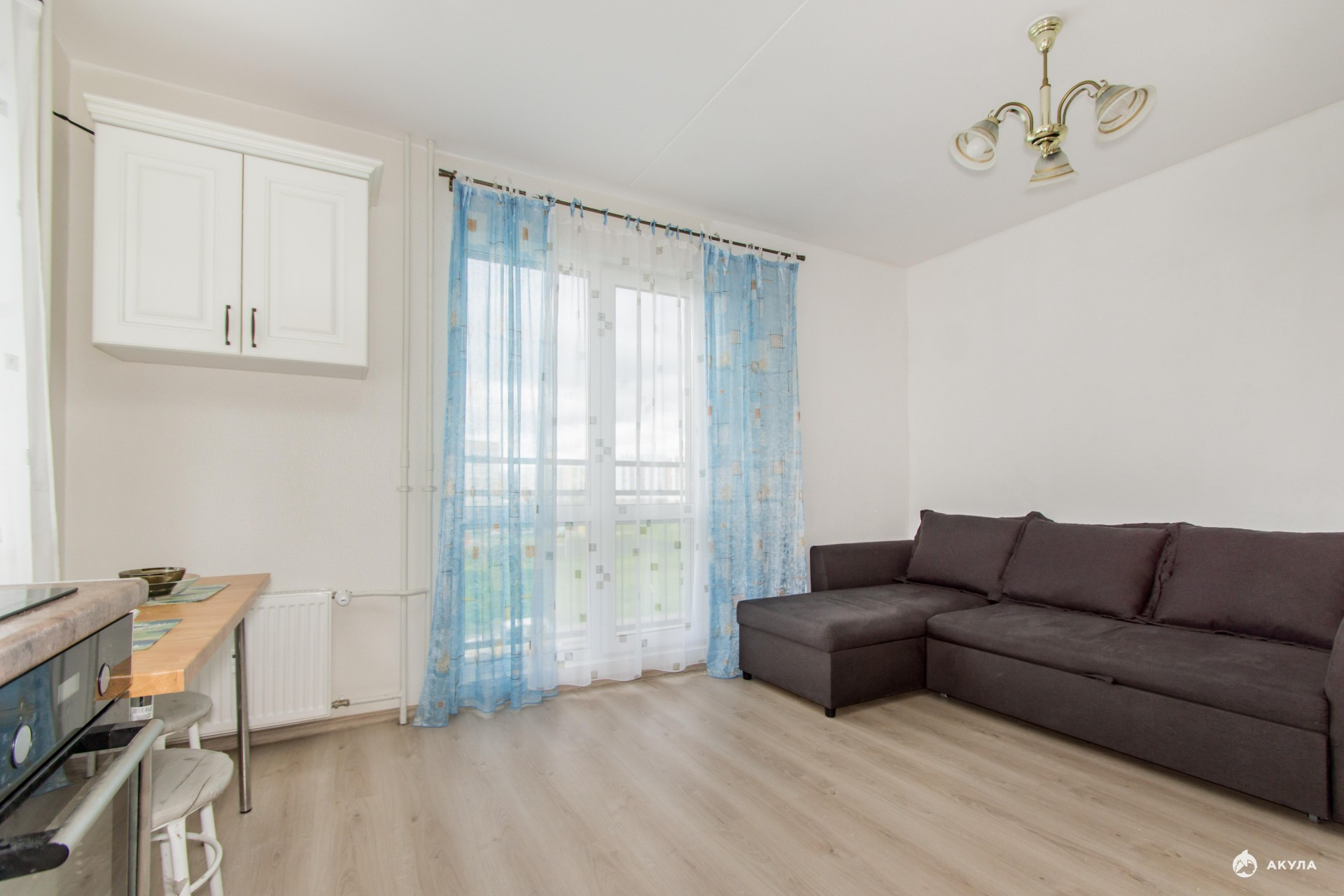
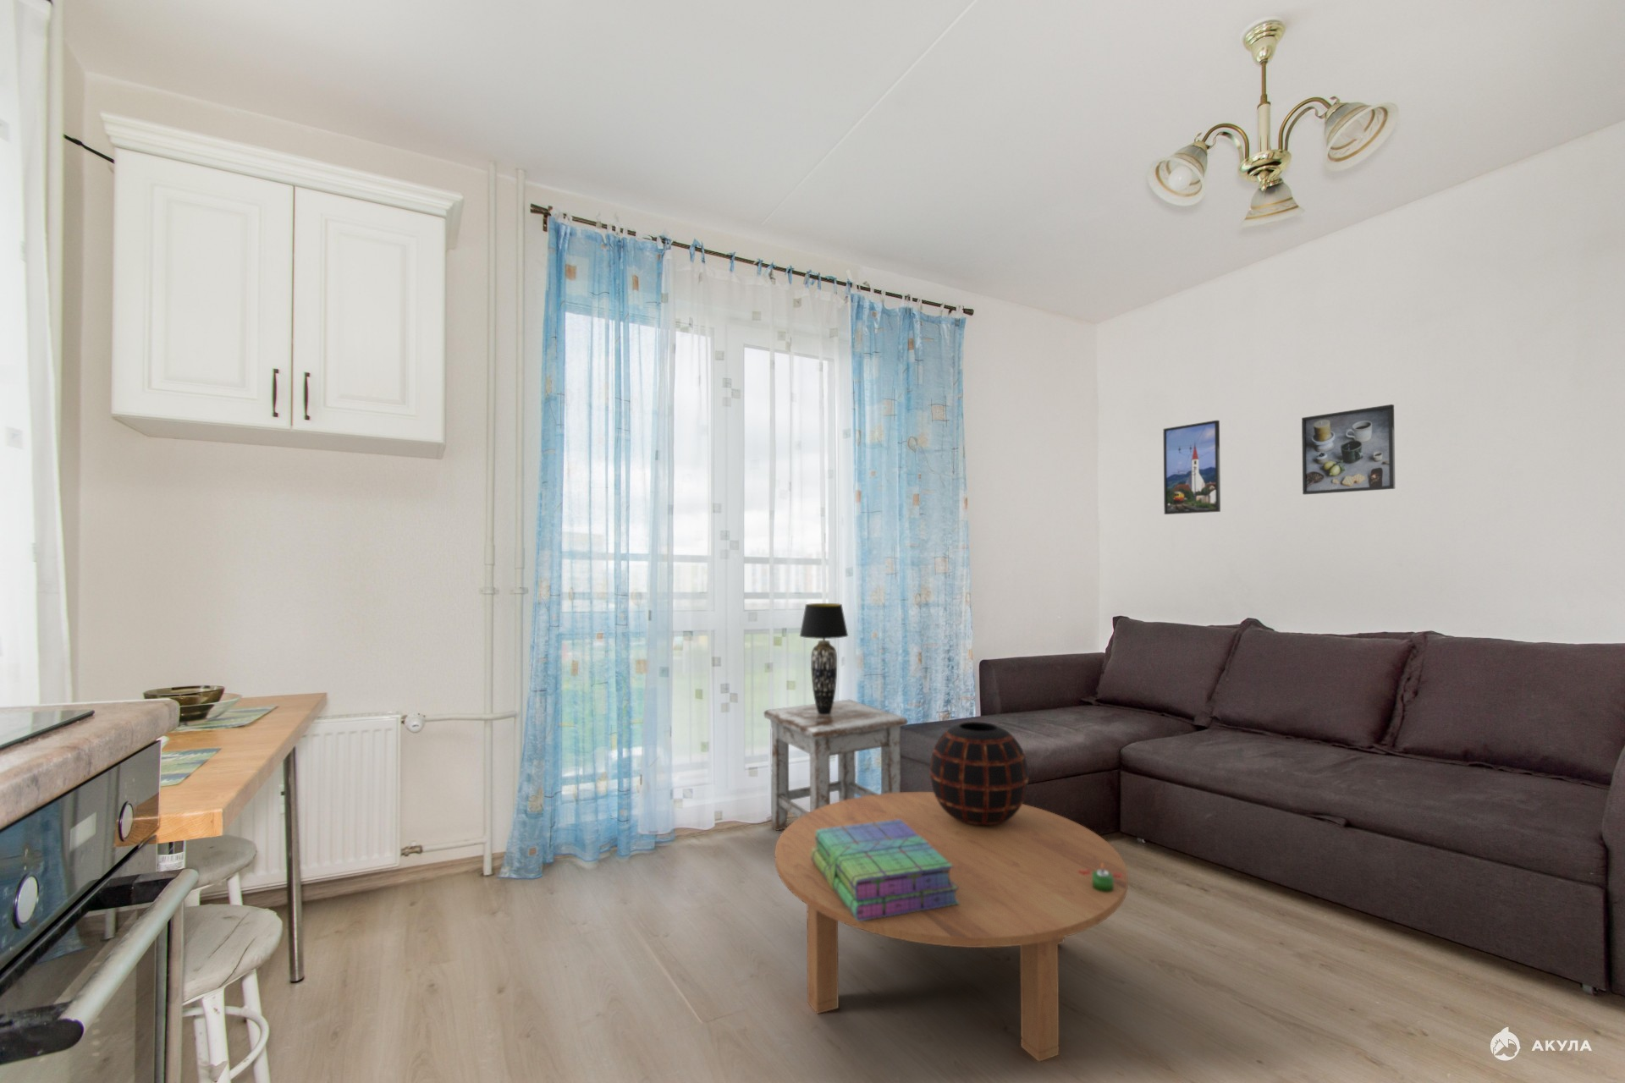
+ table lamp [799,602,849,714]
+ coffee table [774,790,1129,1062]
+ stack of books [811,820,960,921]
+ decorative vase [930,720,1029,826]
+ candle [1078,863,1122,892]
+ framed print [1163,419,1221,515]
+ stool [763,699,909,832]
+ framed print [1301,404,1395,496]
